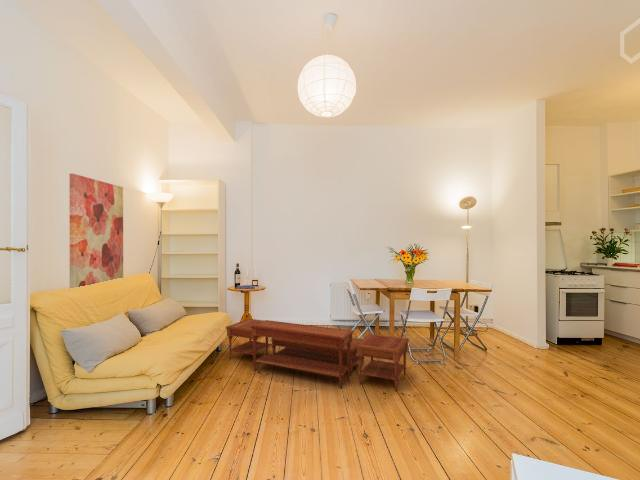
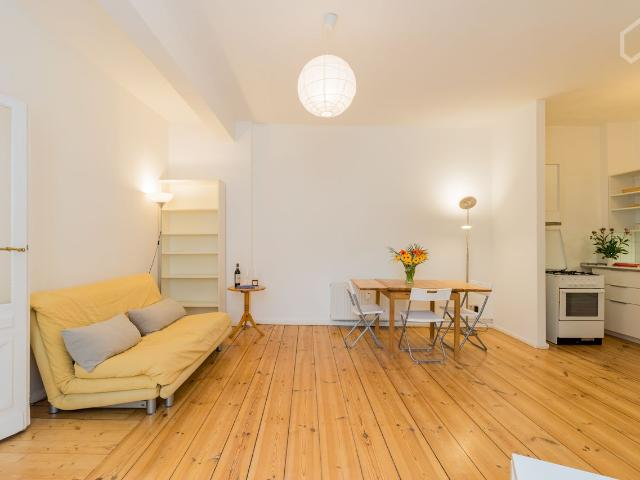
- wall art [68,173,124,289]
- coffee table [225,318,410,392]
